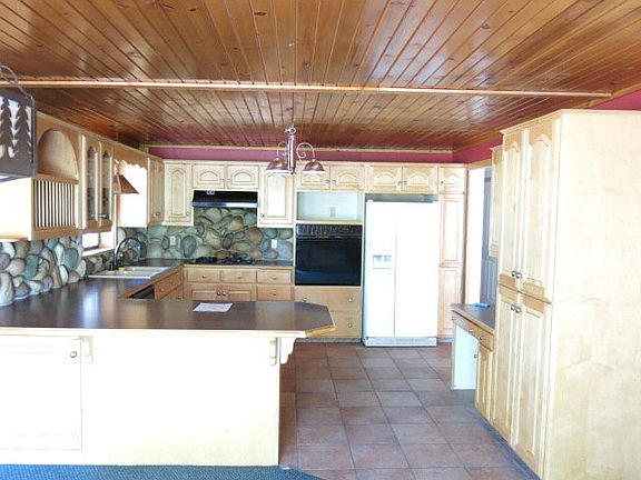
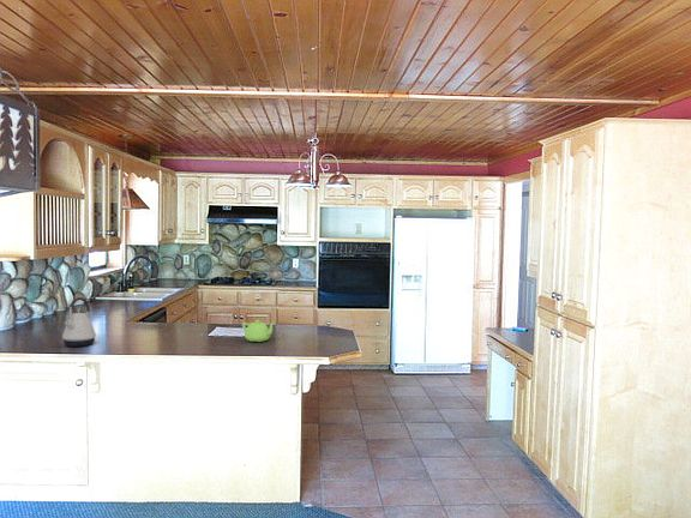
+ kettle [61,296,97,348]
+ teapot [241,319,276,343]
